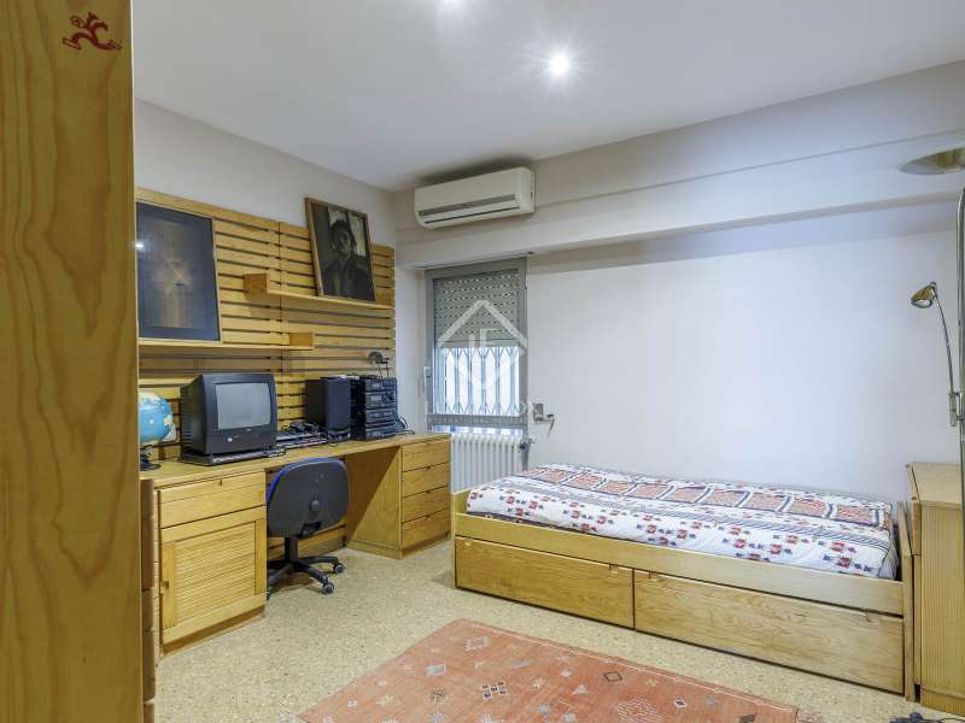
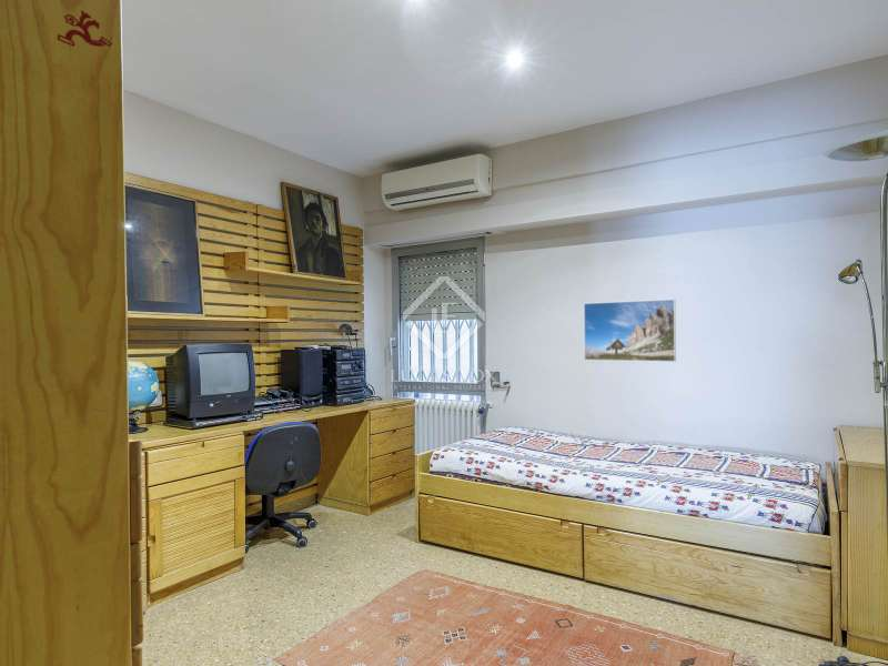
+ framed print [583,299,677,363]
